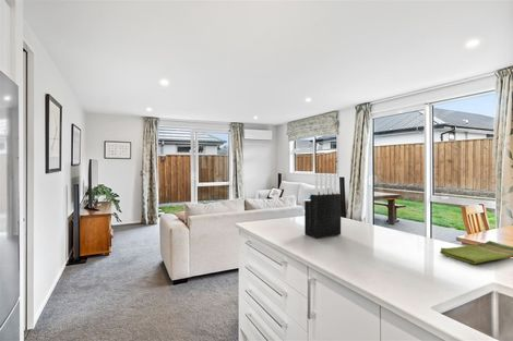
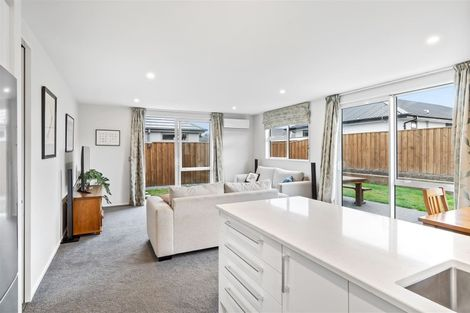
- knife block [303,172,342,240]
- dish towel [439,240,513,265]
